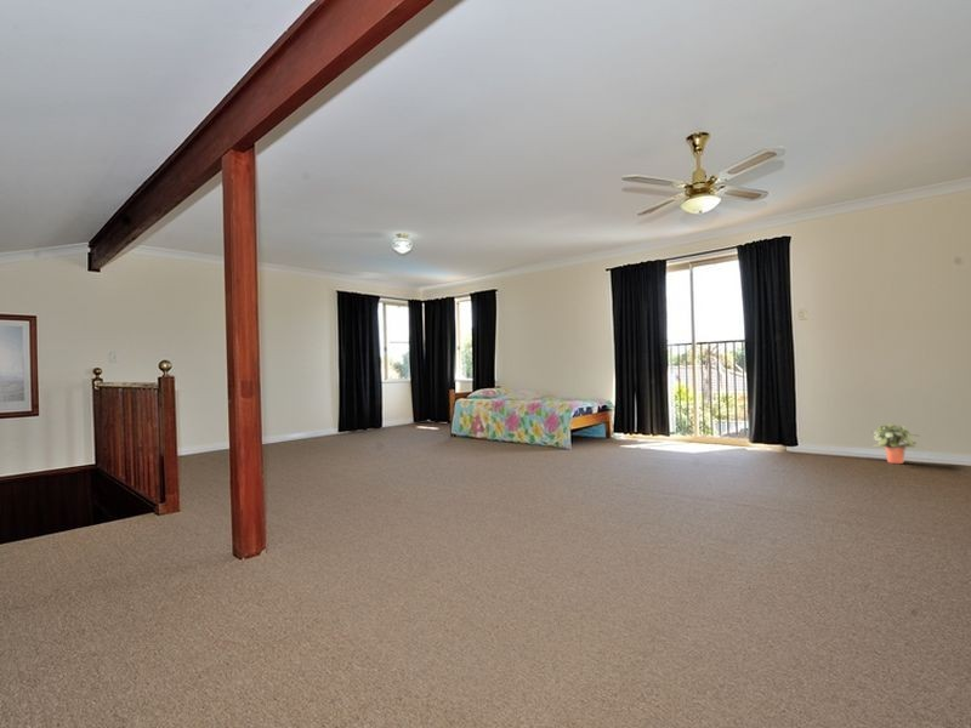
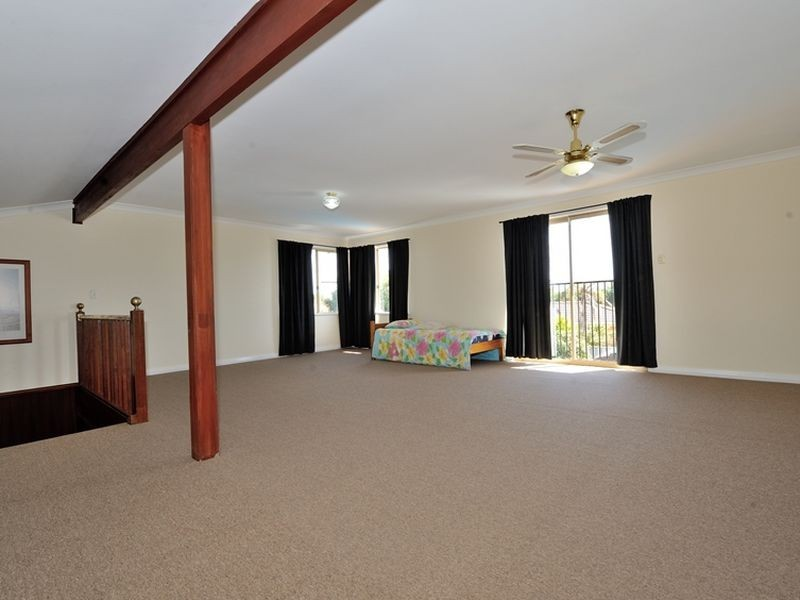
- potted plant [870,422,920,465]
